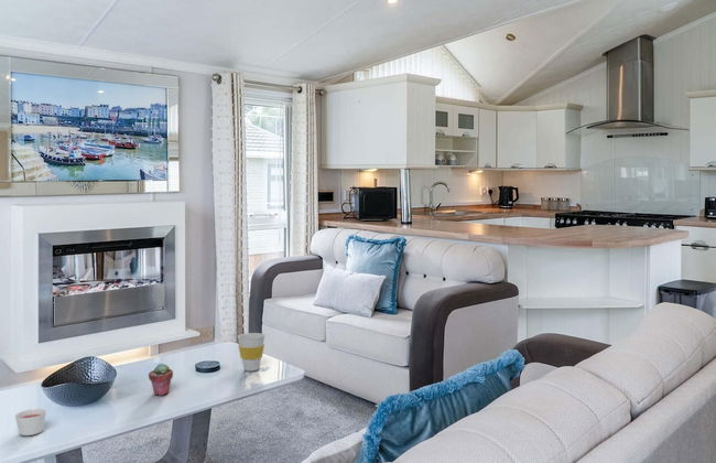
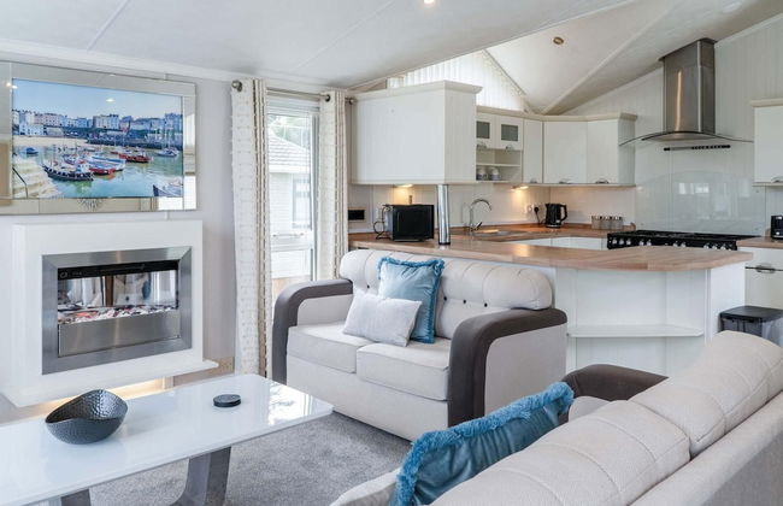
- candle [14,408,47,437]
- potted succulent [148,362,174,397]
- cup [236,332,267,373]
